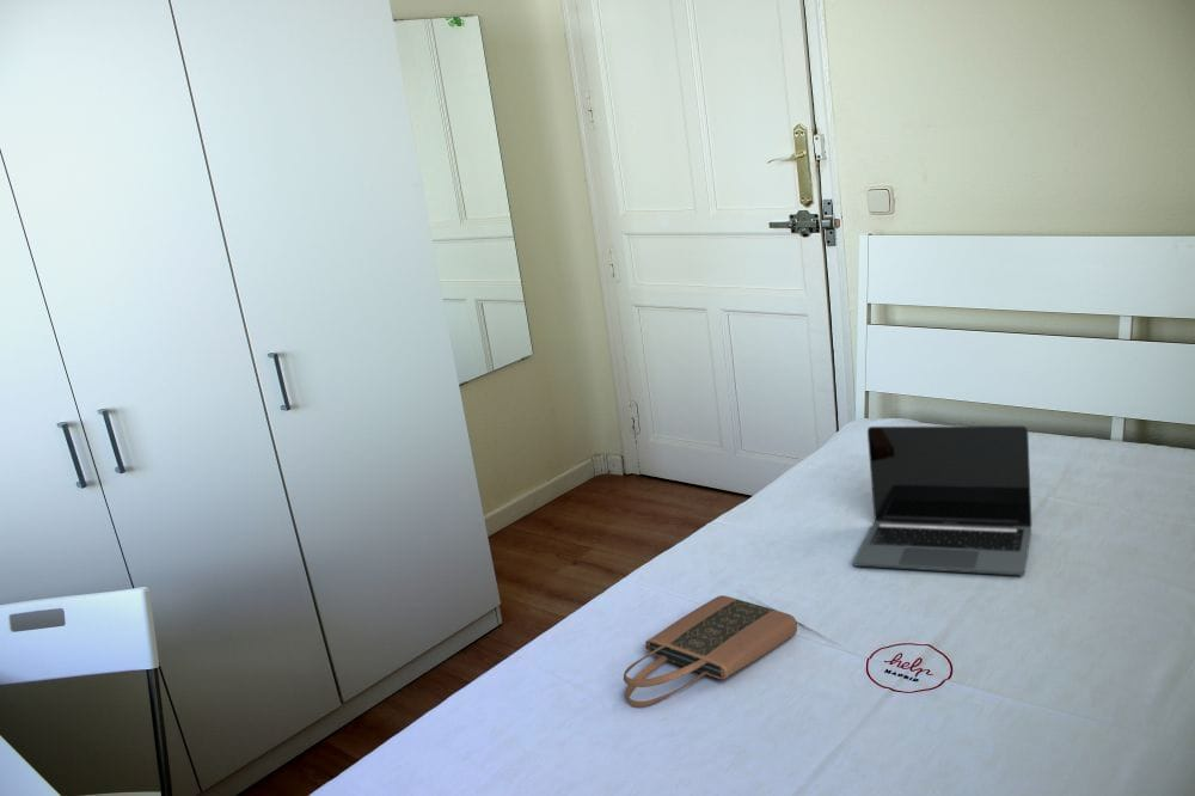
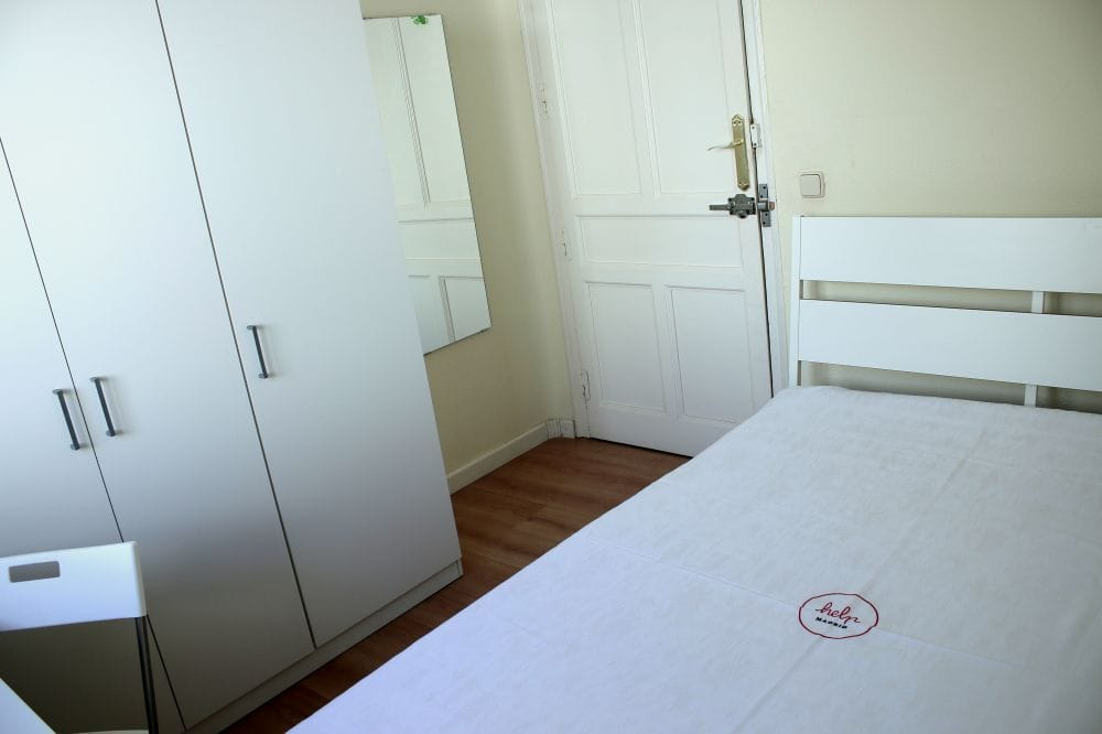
- laptop [852,424,1032,576]
- tote bag [623,594,798,709]
